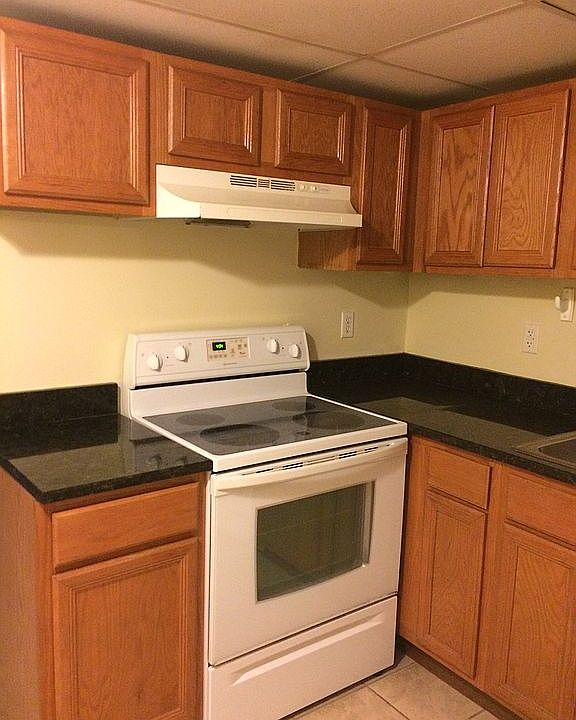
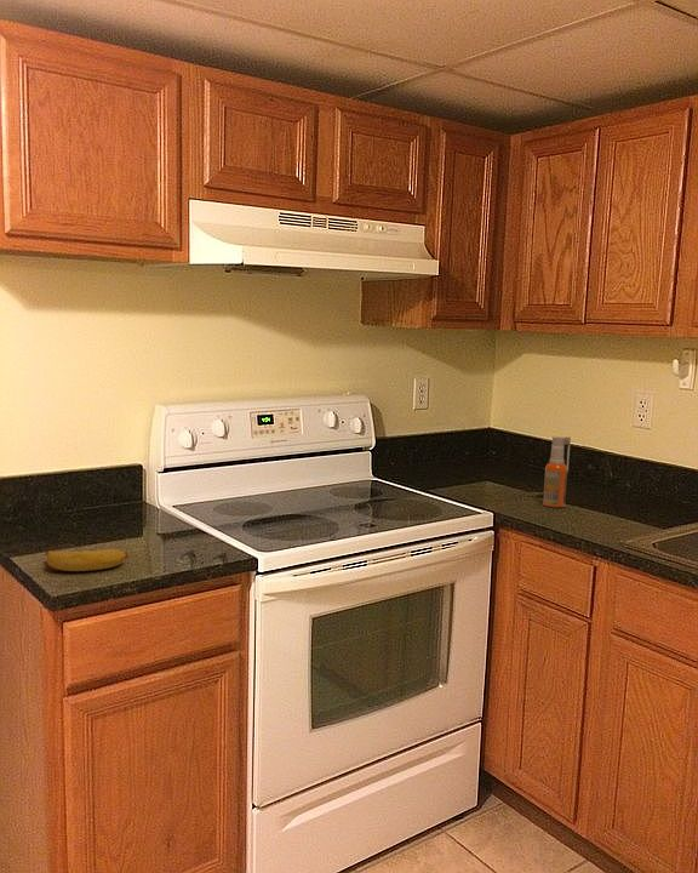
+ spray bottle [542,435,572,509]
+ banana [45,548,130,572]
